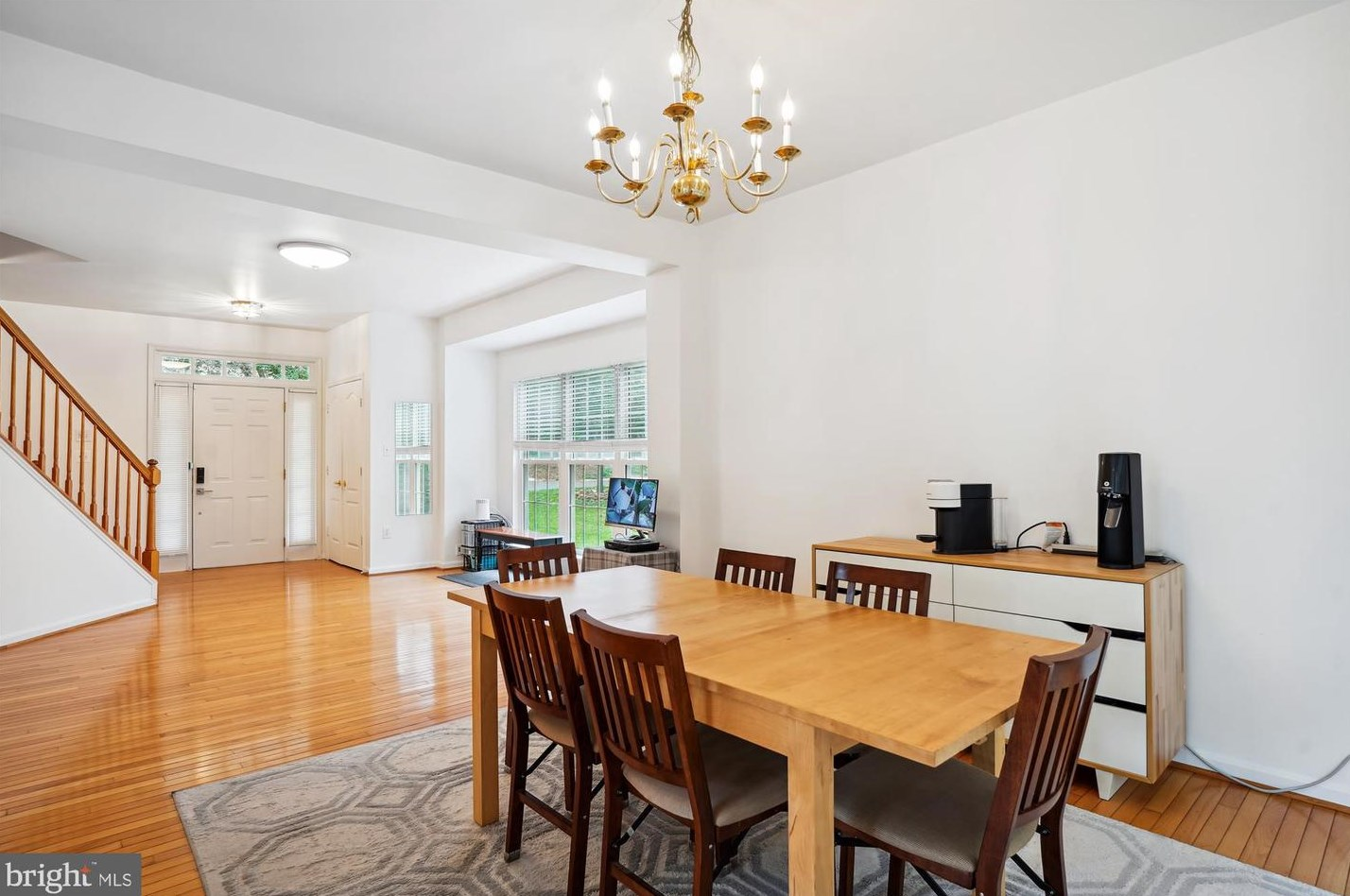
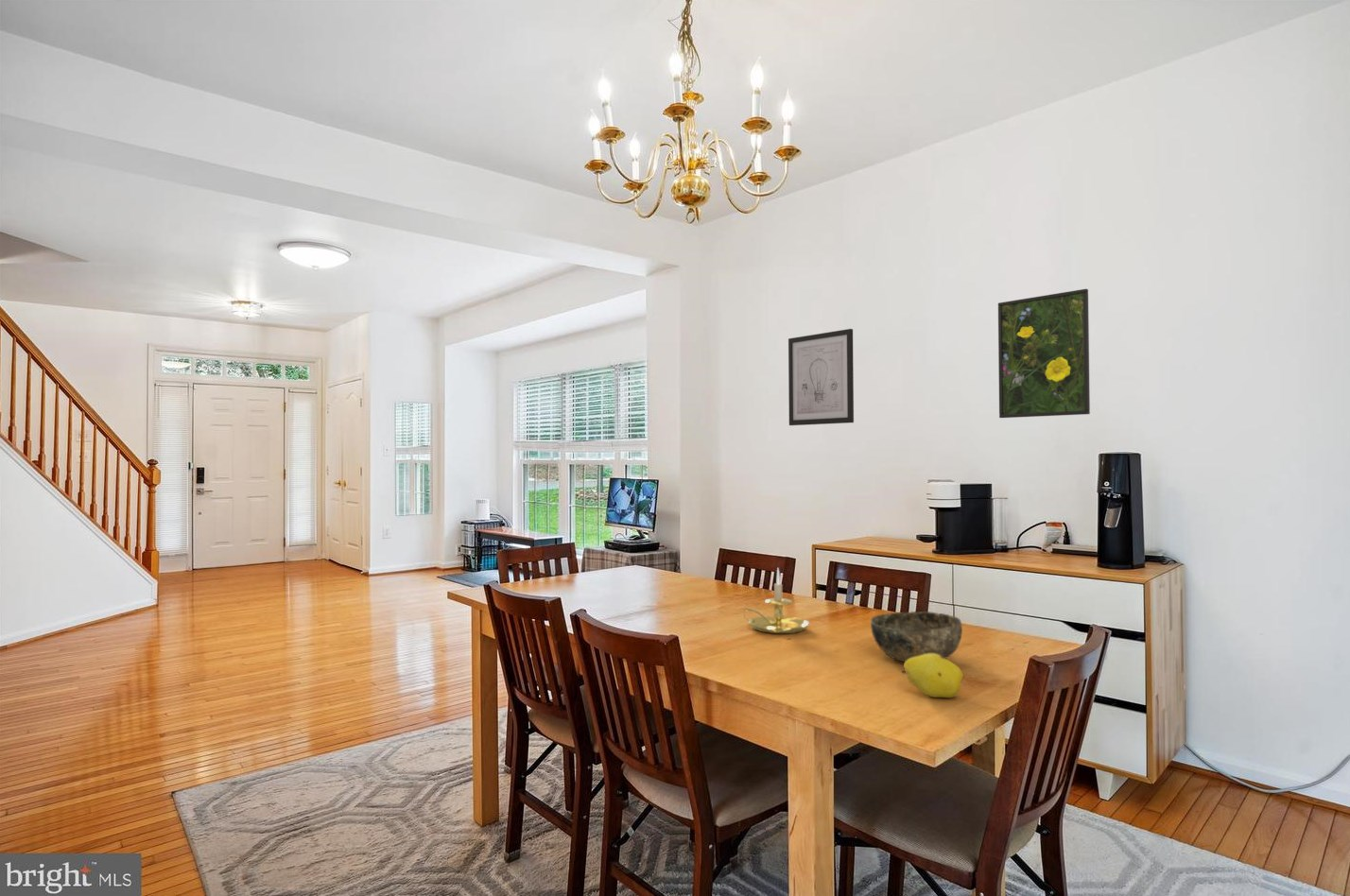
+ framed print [997,288,1091,419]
+ candle holder [738,567,810,634]
+ bowl [870,611,963,663]
+ wall art [787,328,855,426]
+ fruit [900,653,964,698]
